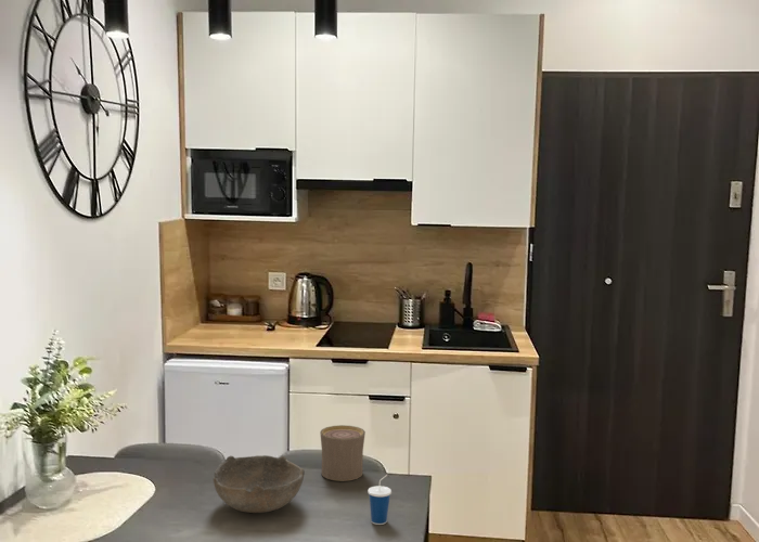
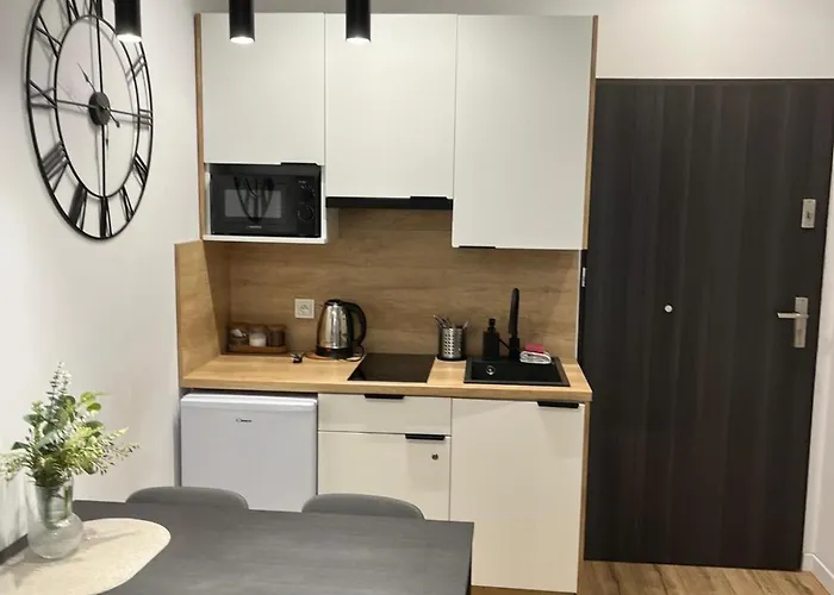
- cup [319,424,366,482]
- bowl [213,454,306,514]
- cup [366,474,393,526]
